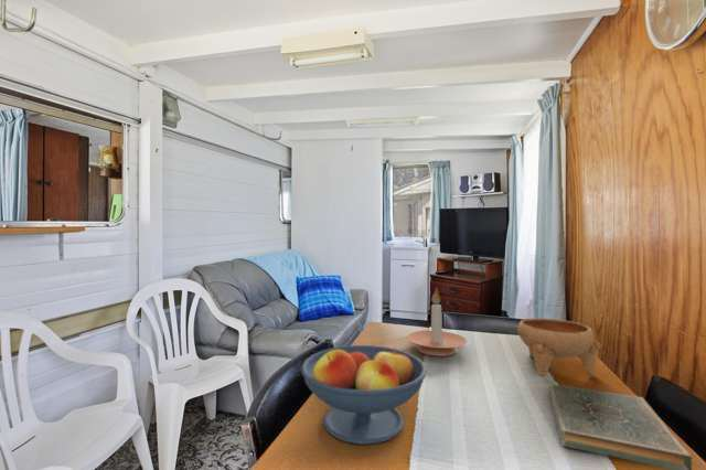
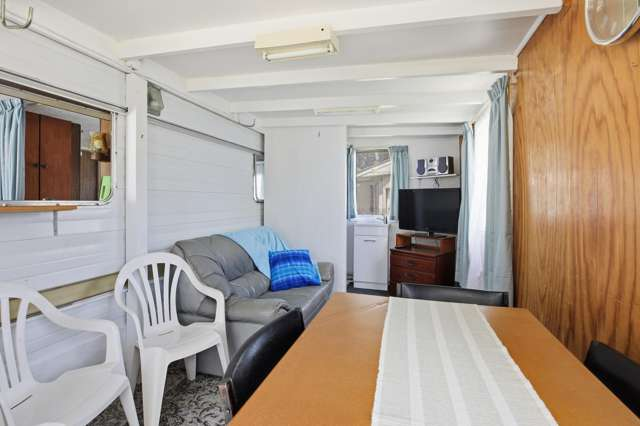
- fruit bowl [300,344,428,446]
- candle holder [406,286,468,357]
- book [548,382,693,470]
- bowl [516,318,602,376]
